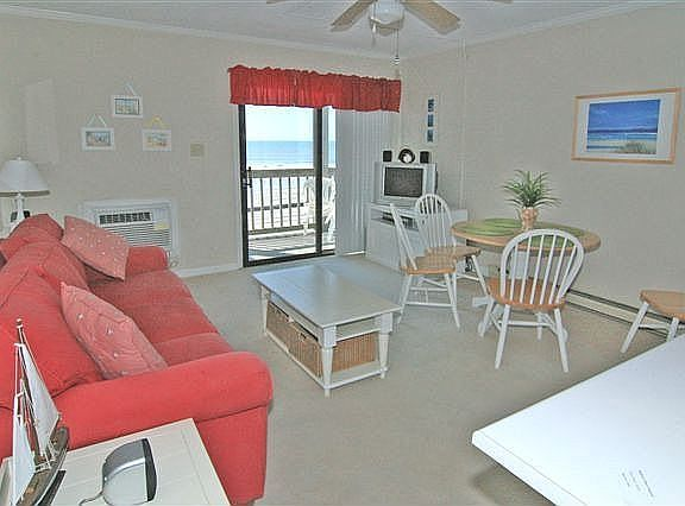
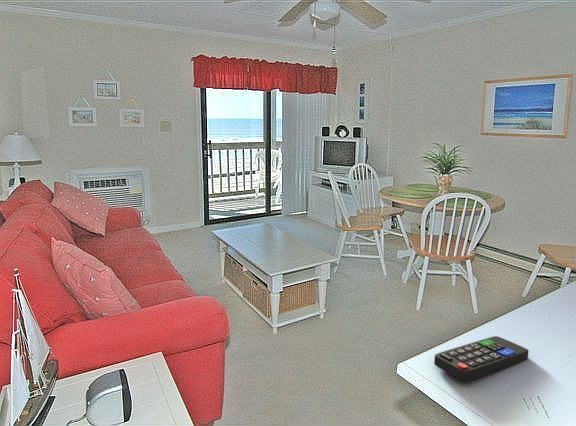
+ remote control [433,335,529,383]
